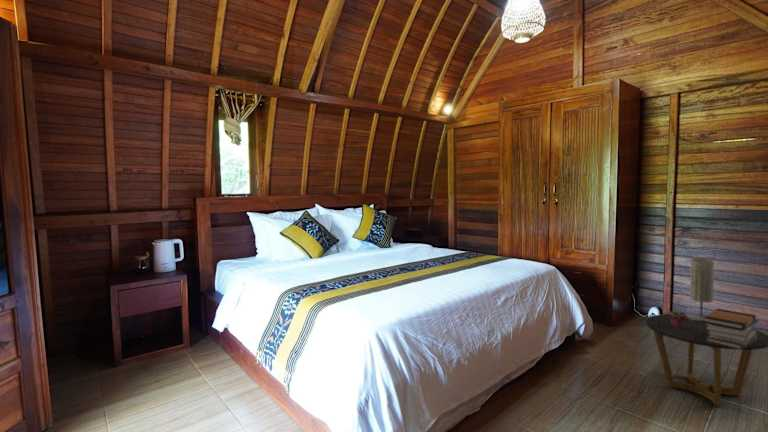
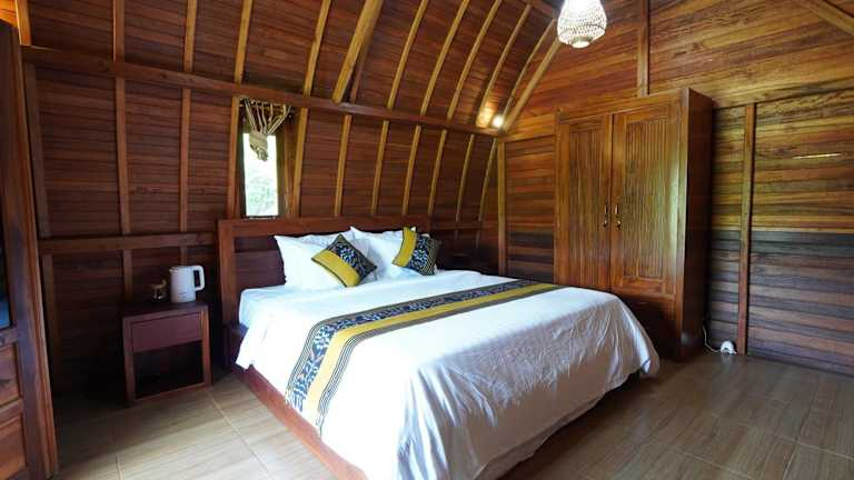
- side table [645,313,768,407]
- book stack [704,308,759,351]
- table lamp [684,258,715,323]
- potted succulent [667,307,686,328]
